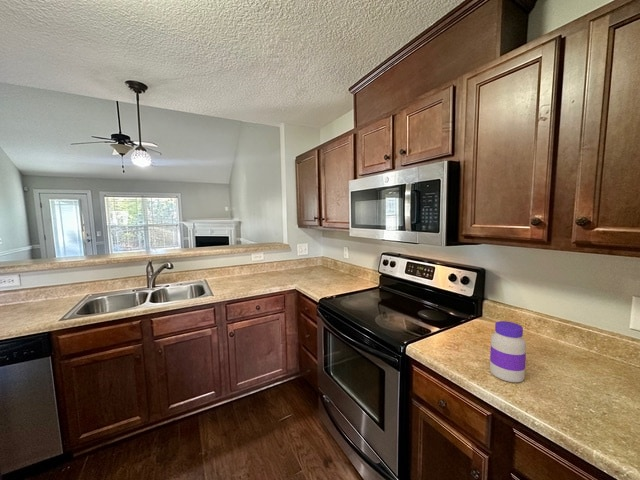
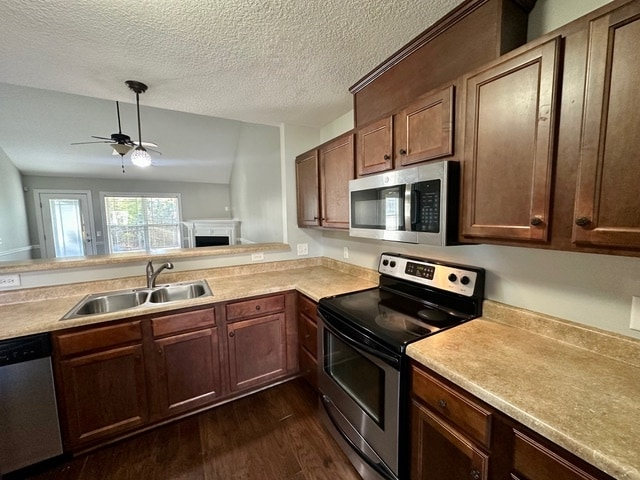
- jar [489,320,527,383]
